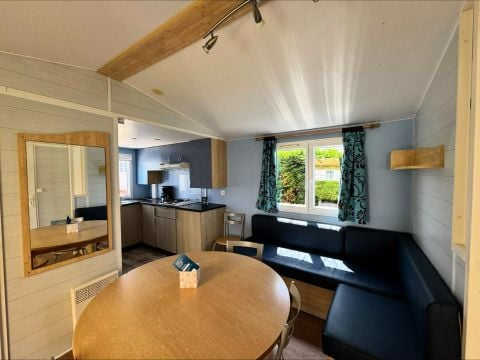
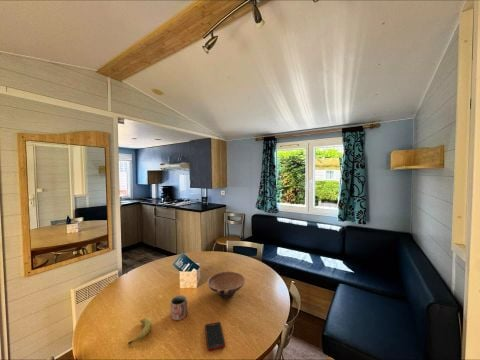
+ cell phone [204,321,226,352]
+ mug [170,294,188,321]
+ bowl [206,270,246,299]
+ fruit [127,317,152,345]
